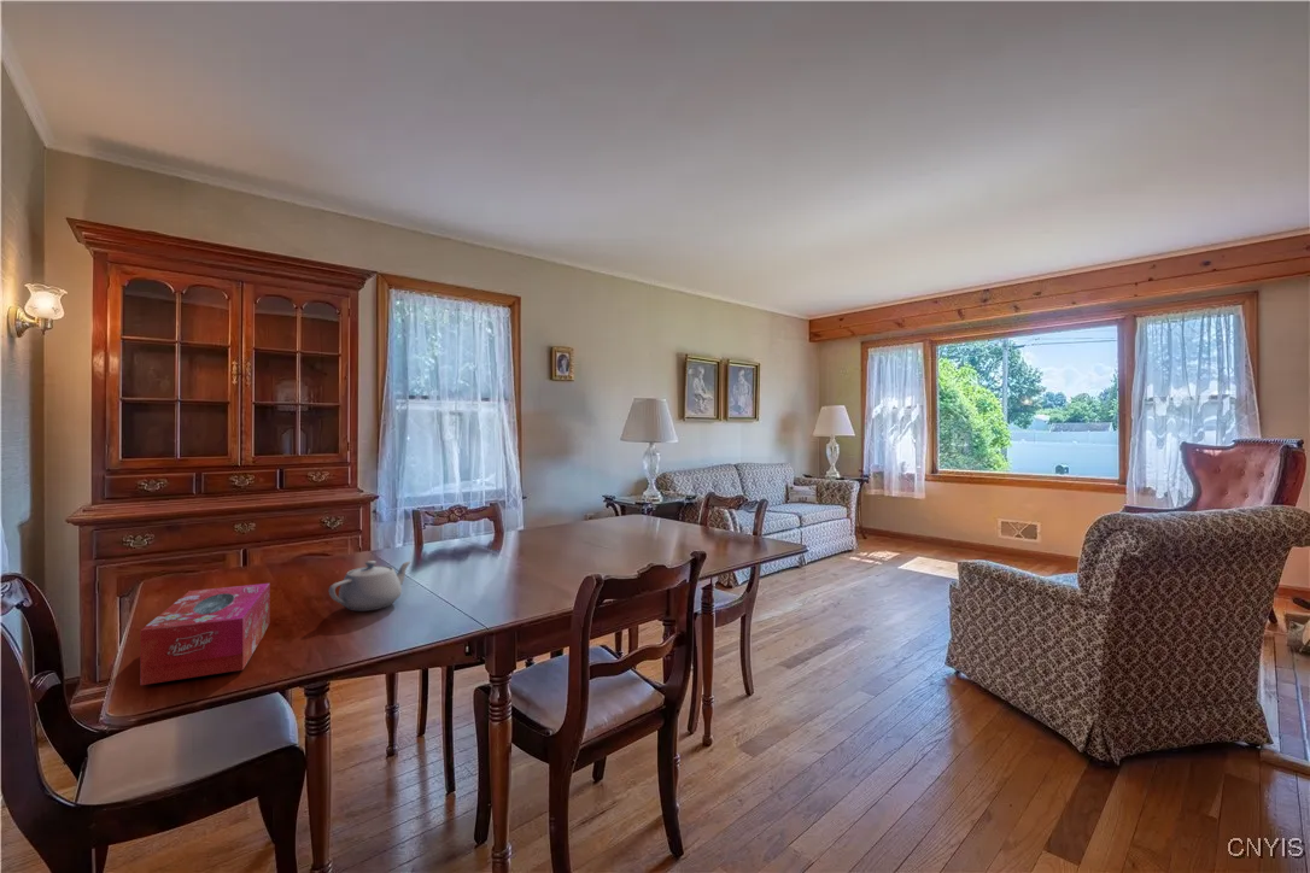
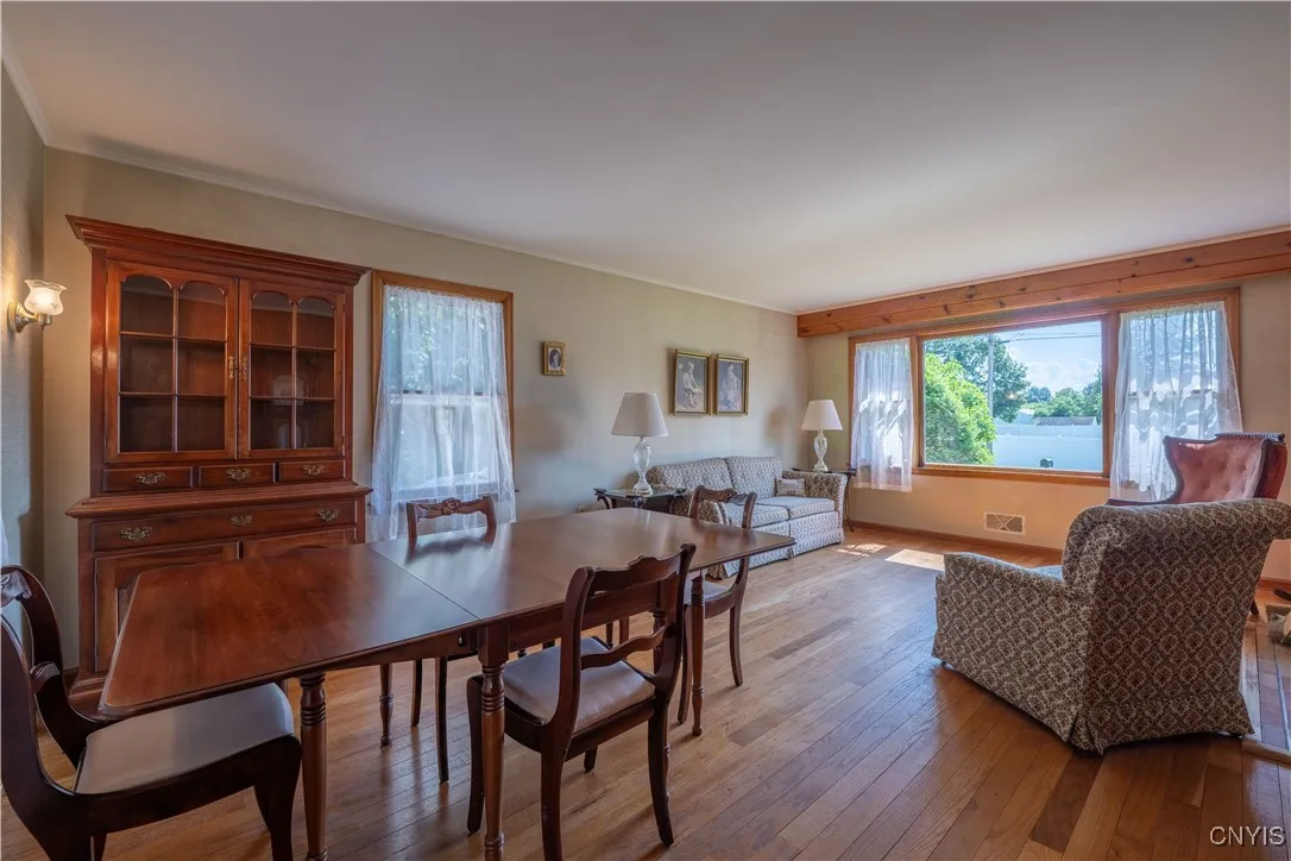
- tissue box [139,582,271,686]
- teapot [328,559,413,613]
